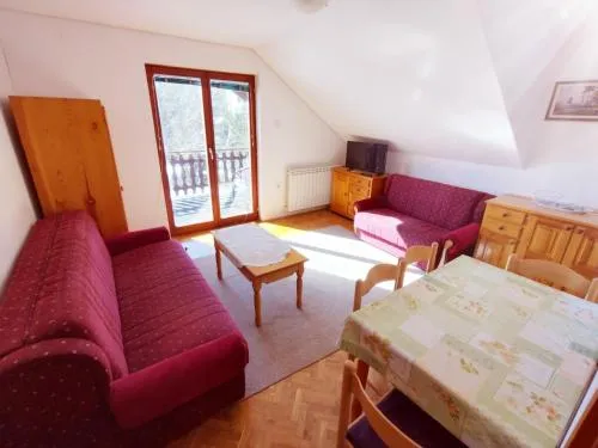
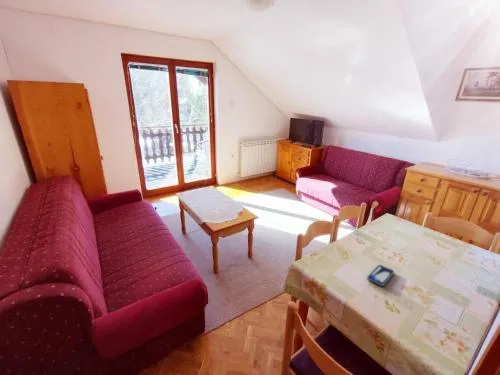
+ smartphone [366,264,395,287]
